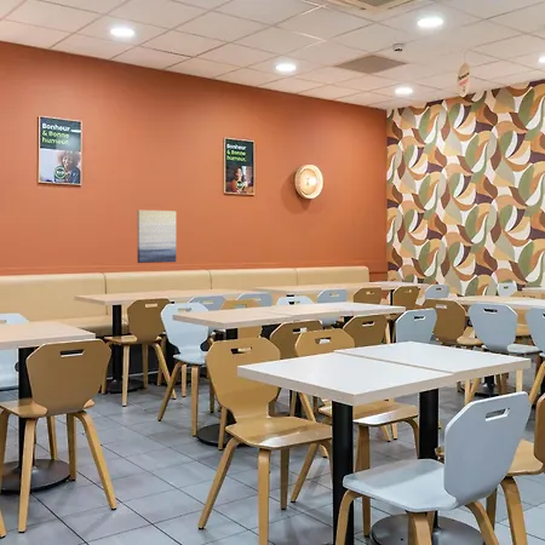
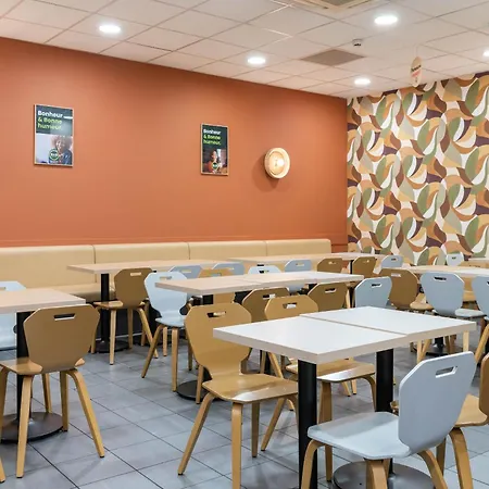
- wall art [136,210,177,264]
